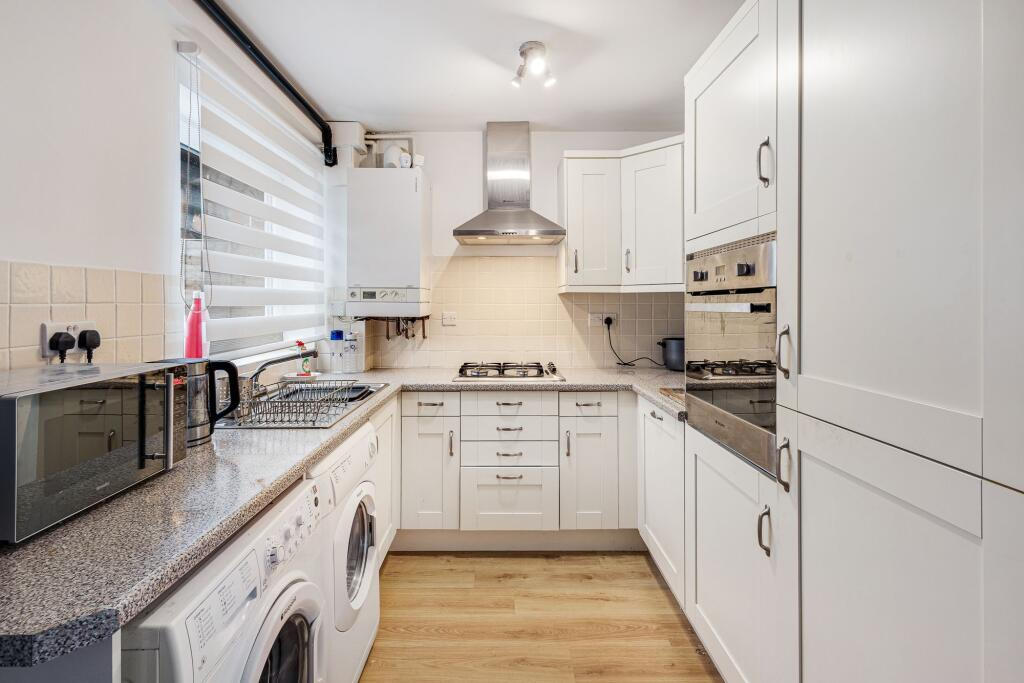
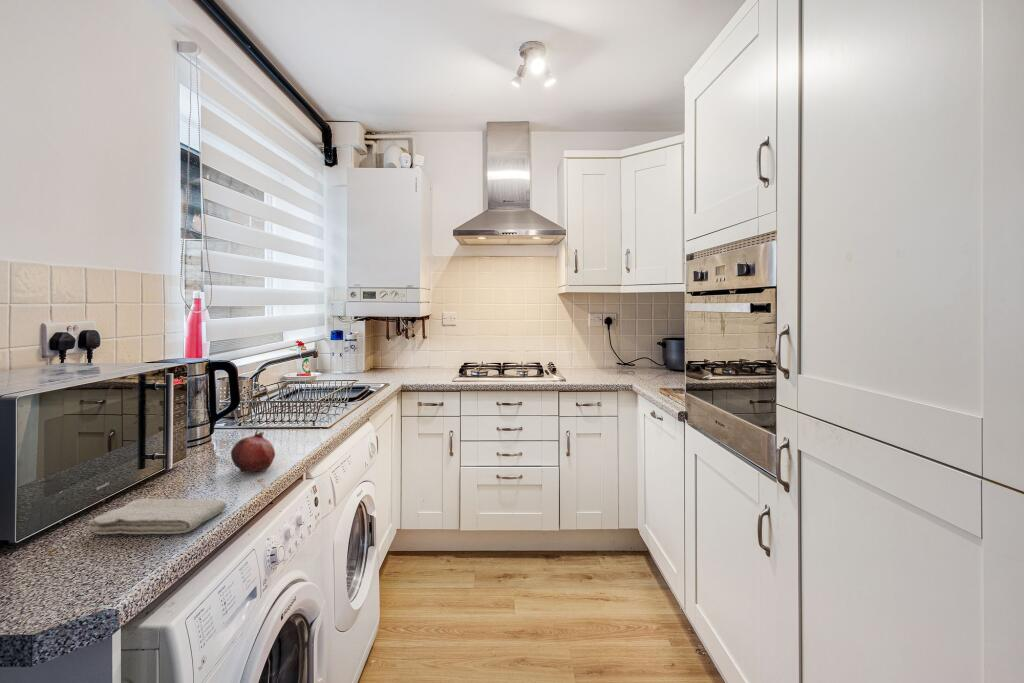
+ washcloth [86,498,227,535]
+ fruit [230,428,276,475]
